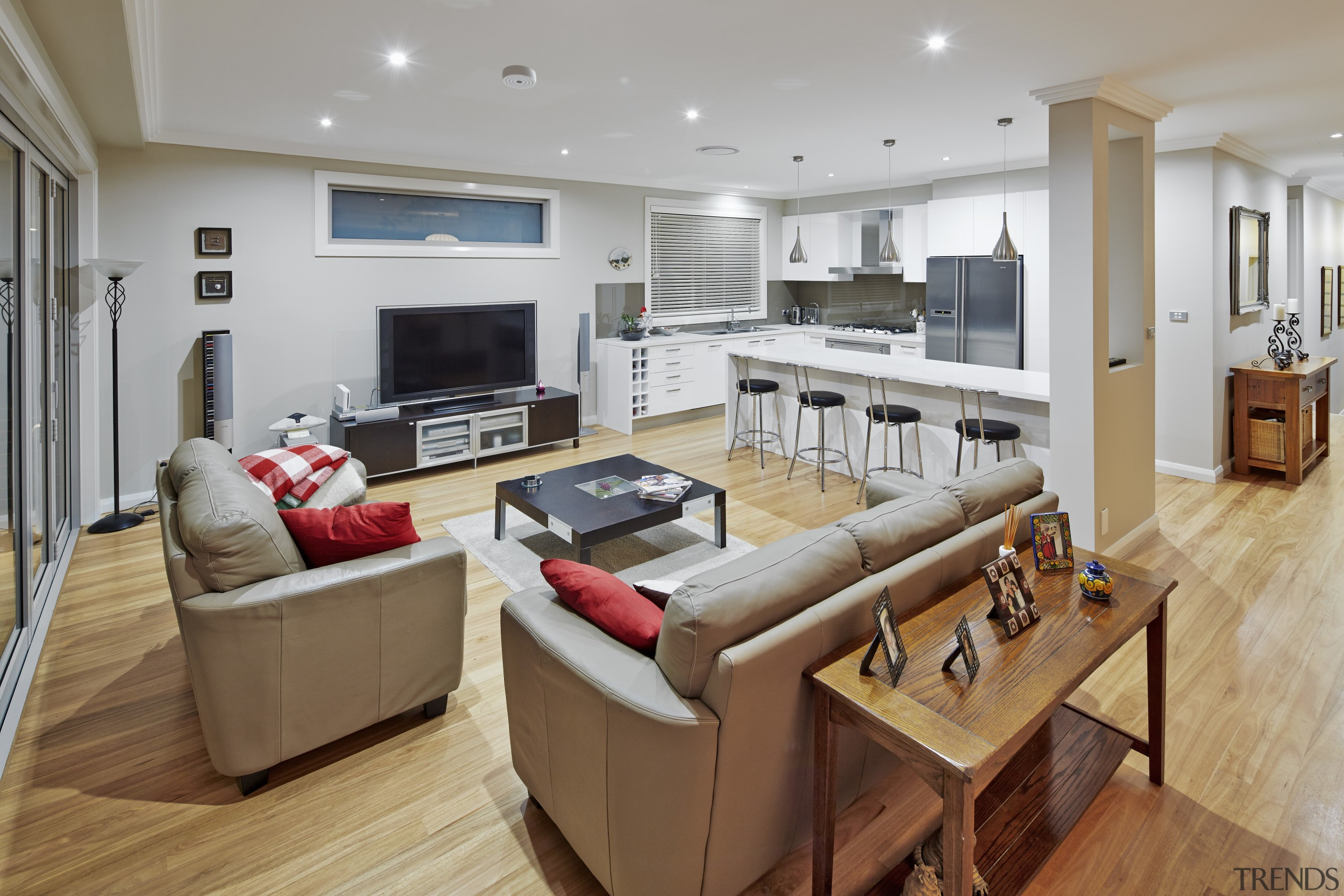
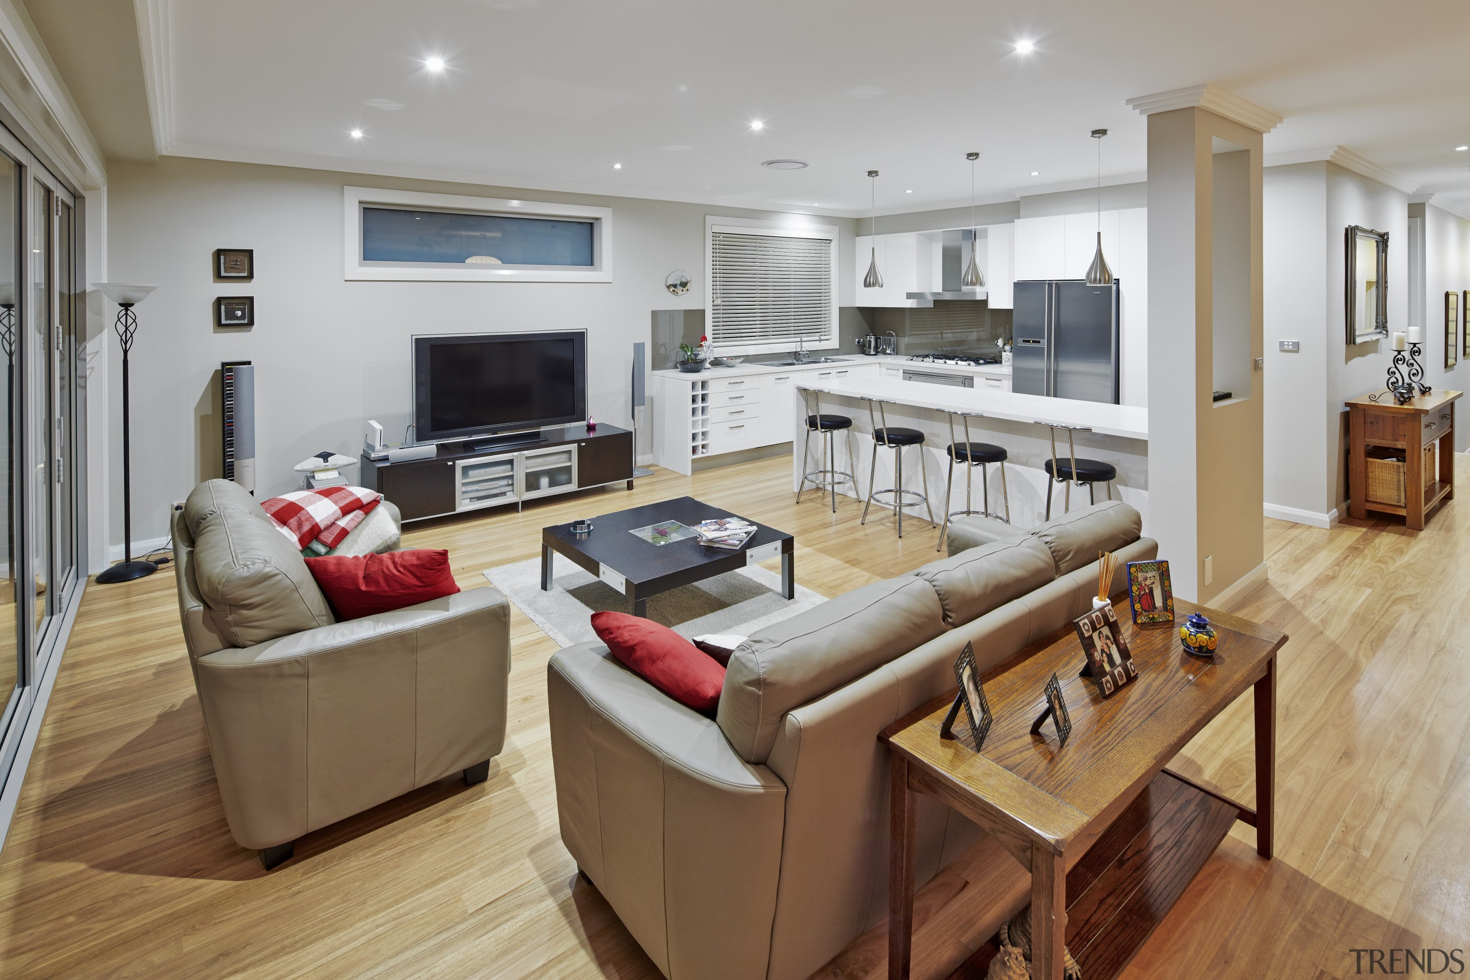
- smoke detector [502,65,537,89]
